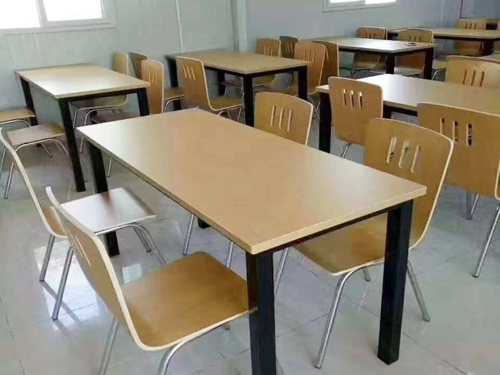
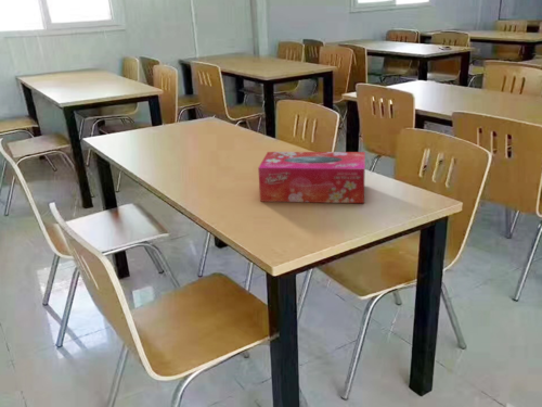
+ tissue box [257,151,366,204]
